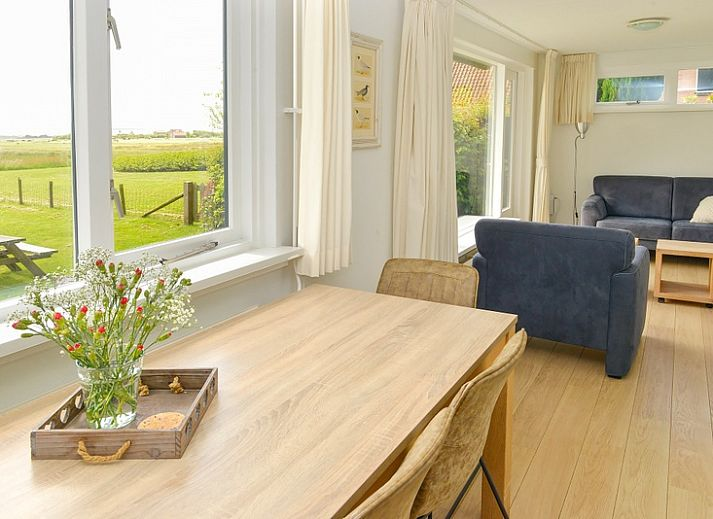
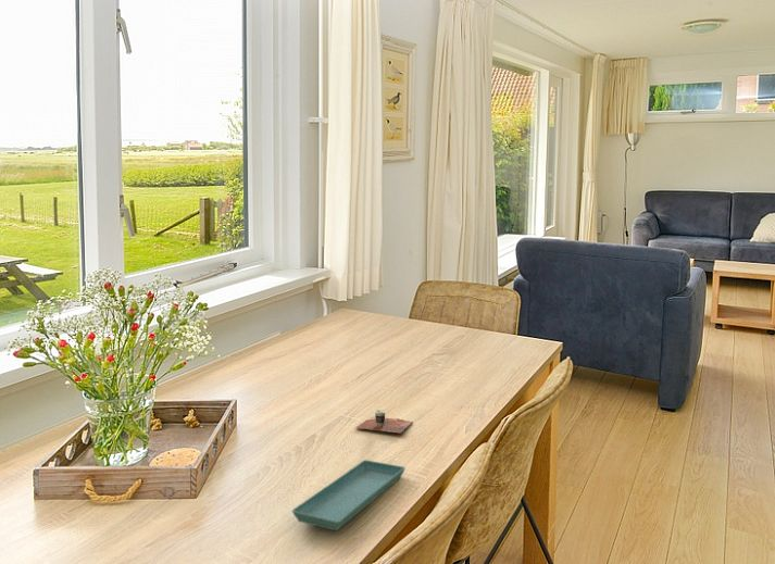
+ cup [354,409,414,434]
+ saucer [291,459,407,531]
